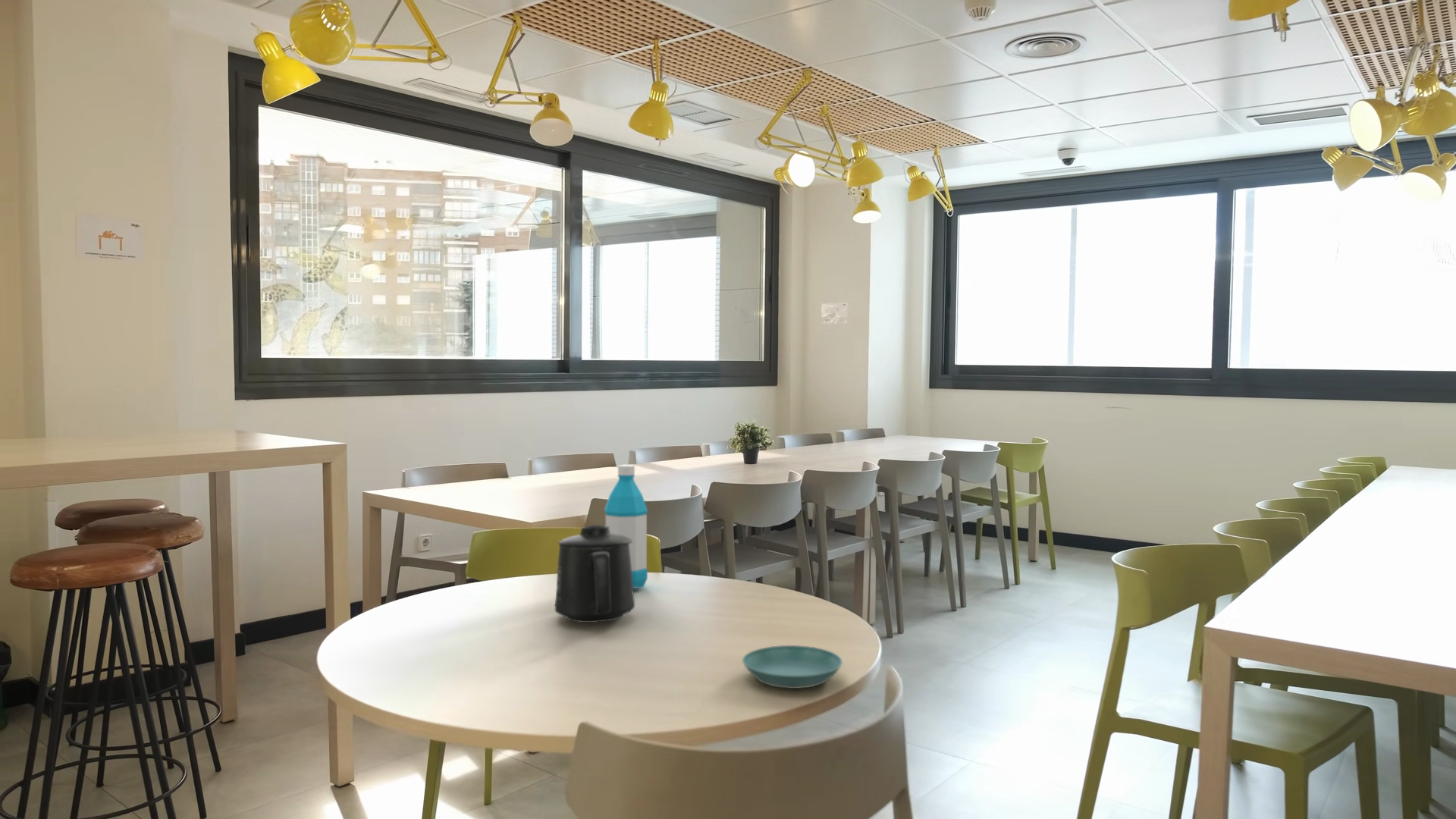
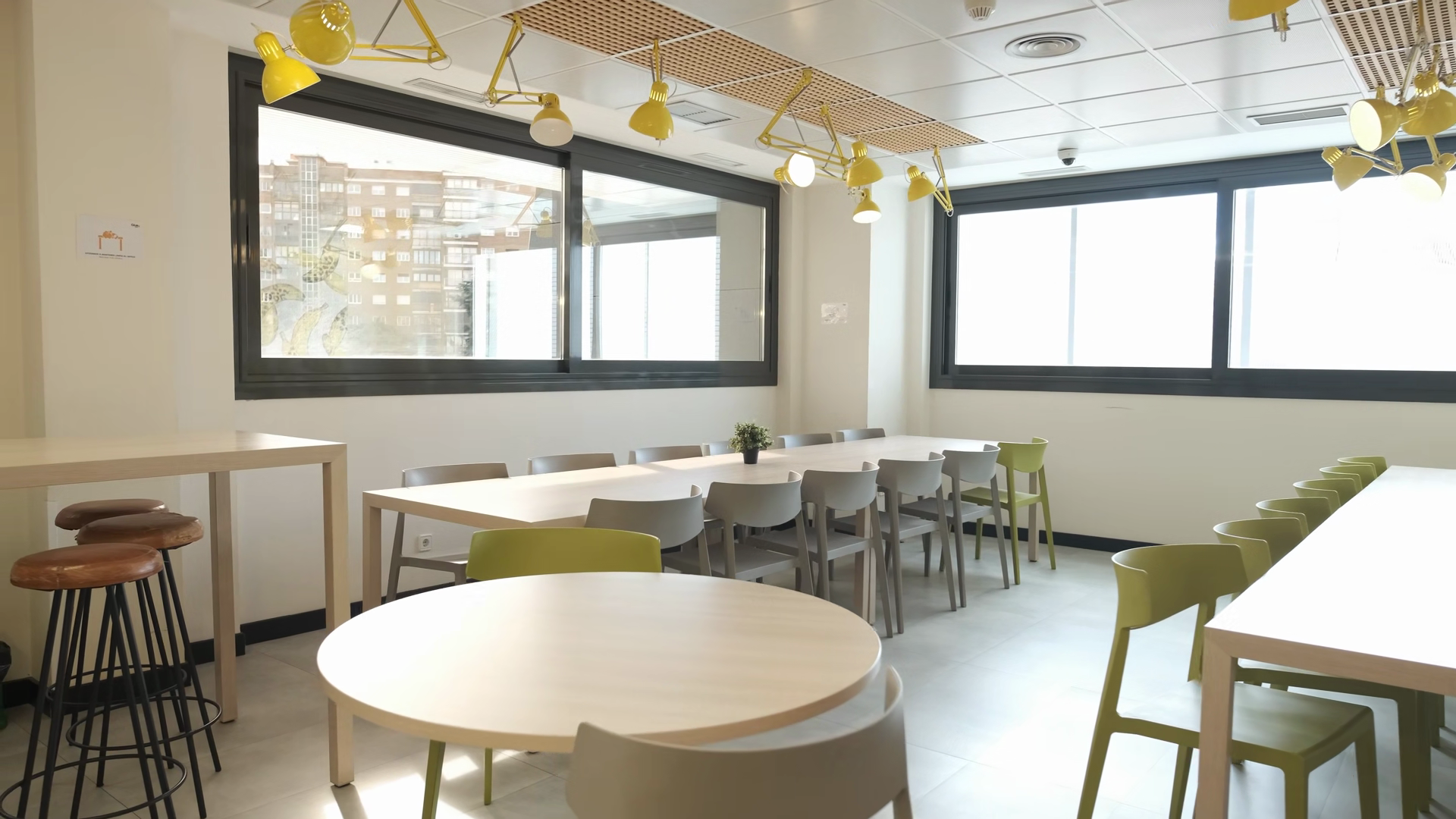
- water bottle [604,464,648,589]
- mug [554,525,635,623]
- saucer [742,645,843,689]
